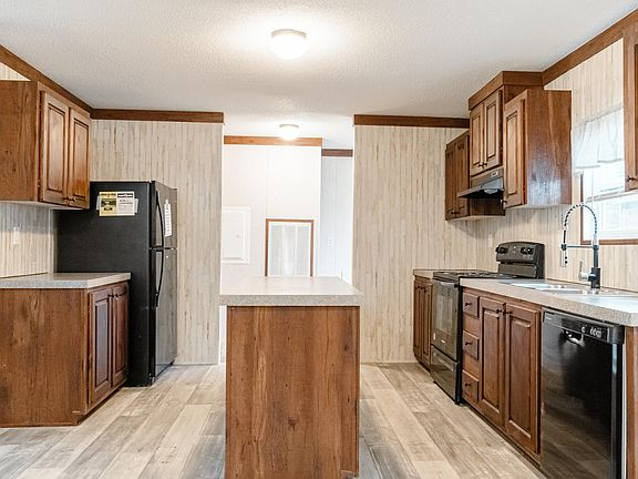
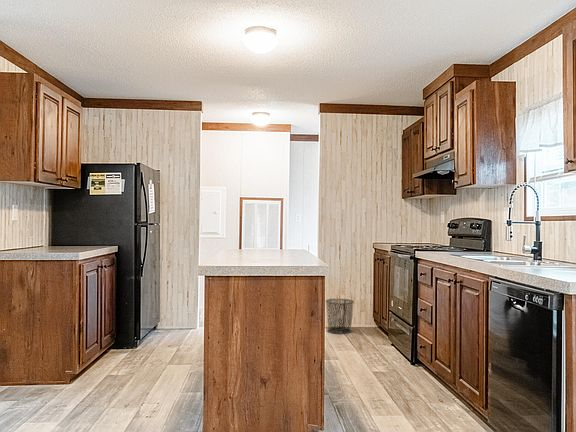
+ waste bin [325,298,355,335]
